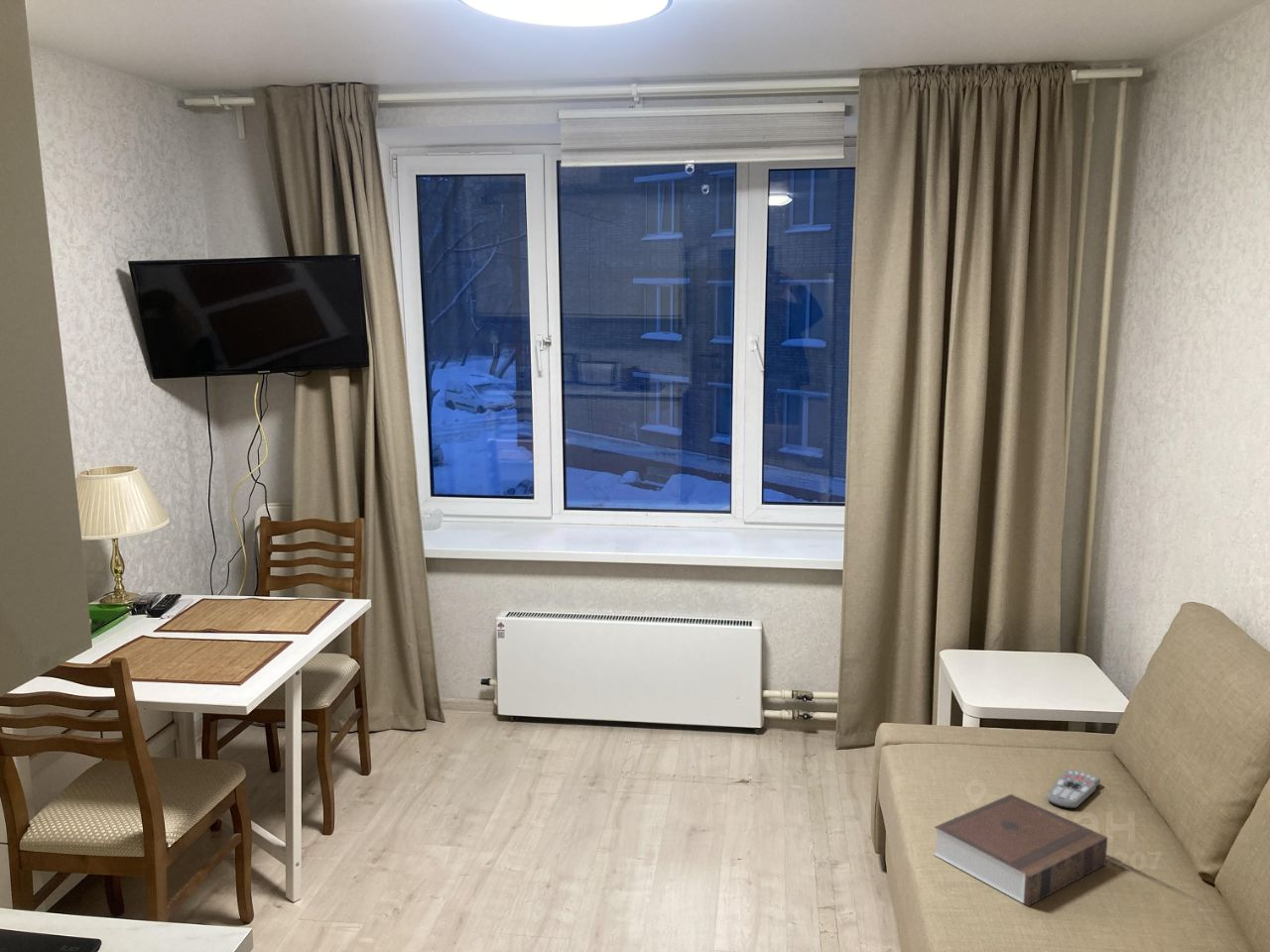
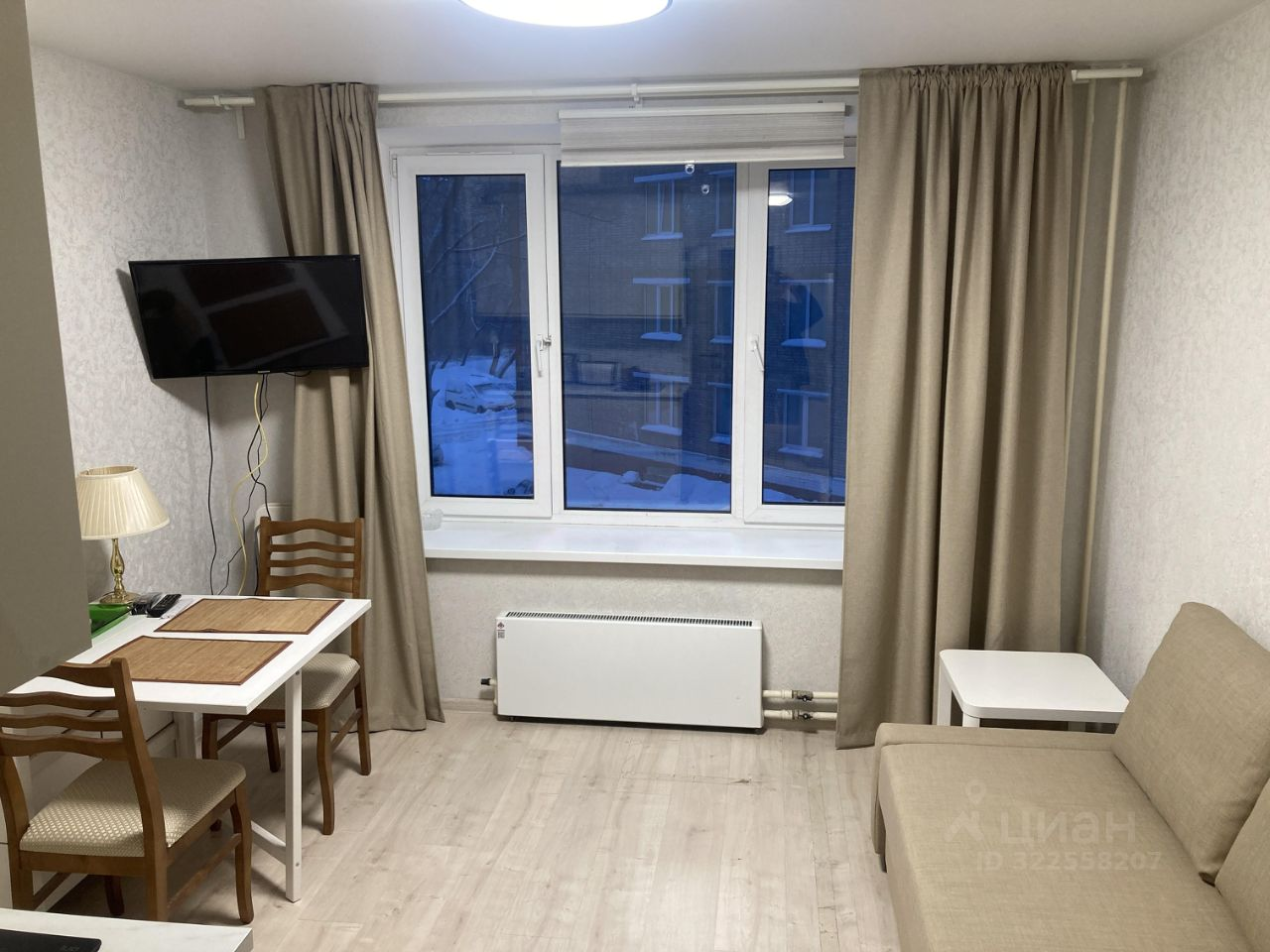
- book [933,793,1108,907]
- remote control [1046,769,1101,809]
